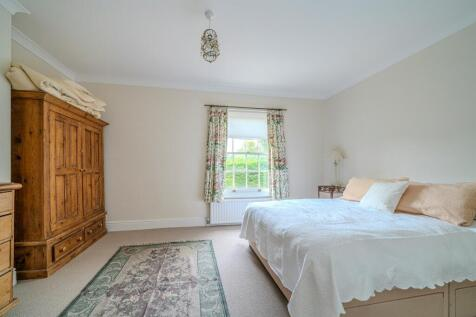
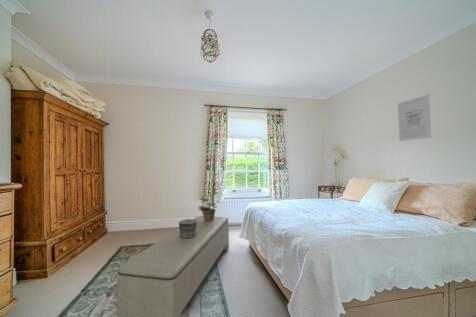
+ bench [116,215,230,317]
+ decorative box [178,218,197,239]
+ potted plant [197,195,218,222]
+ wall art [397,94,432,142]
